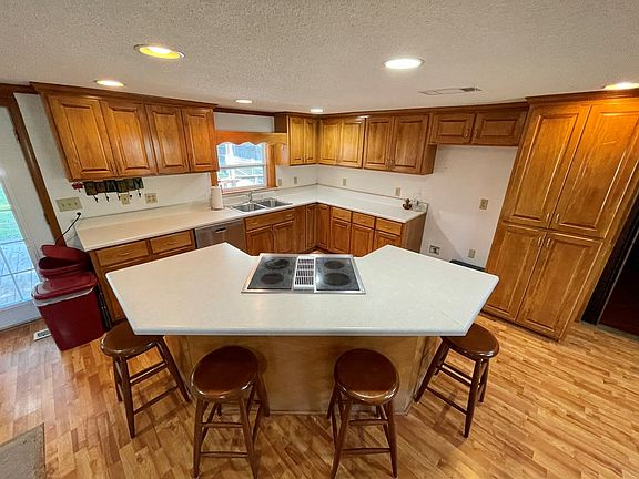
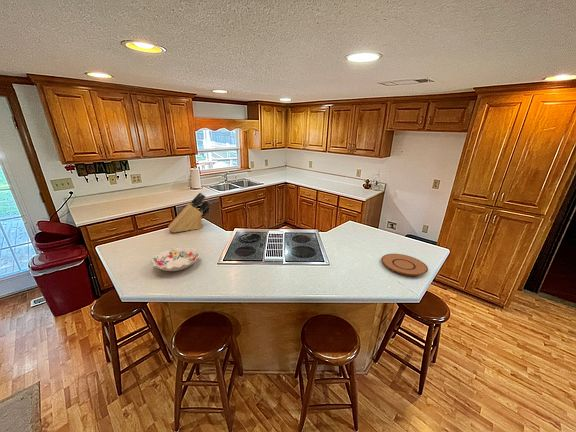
+ decorative bowl [151,246,200,272]
+ plate [380,253,429,277]
+ knife block [167,191,212,233]
